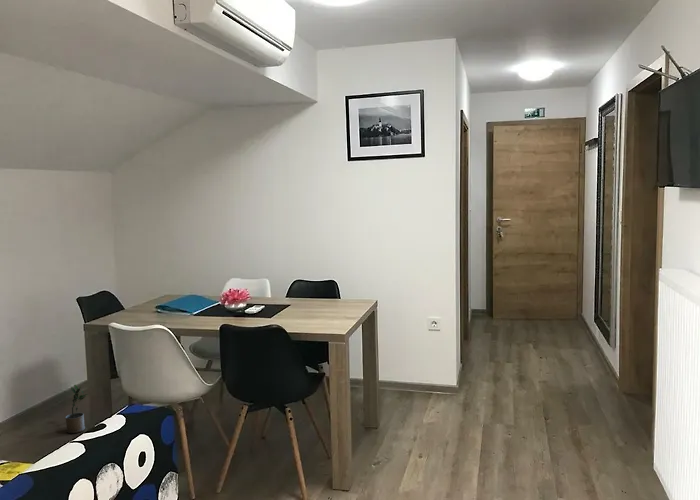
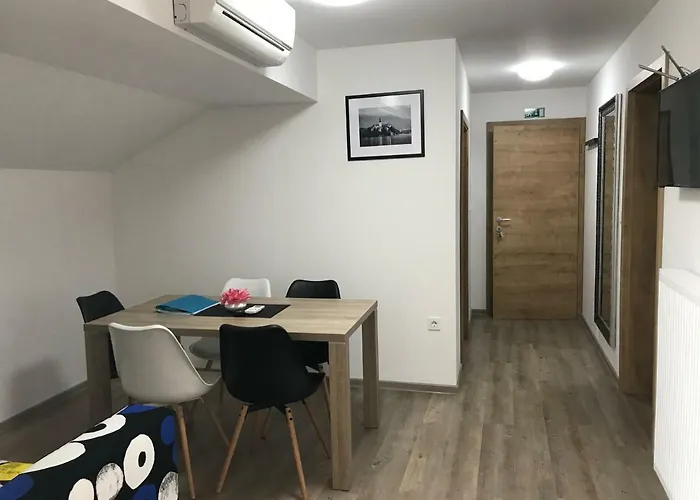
- potted plant [64,384,89,434]
